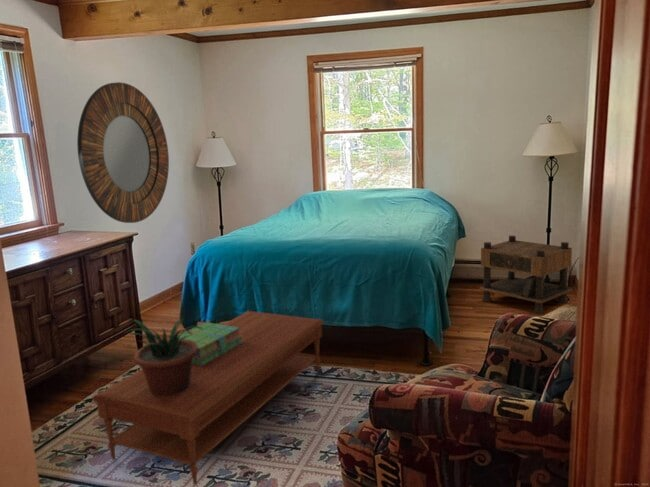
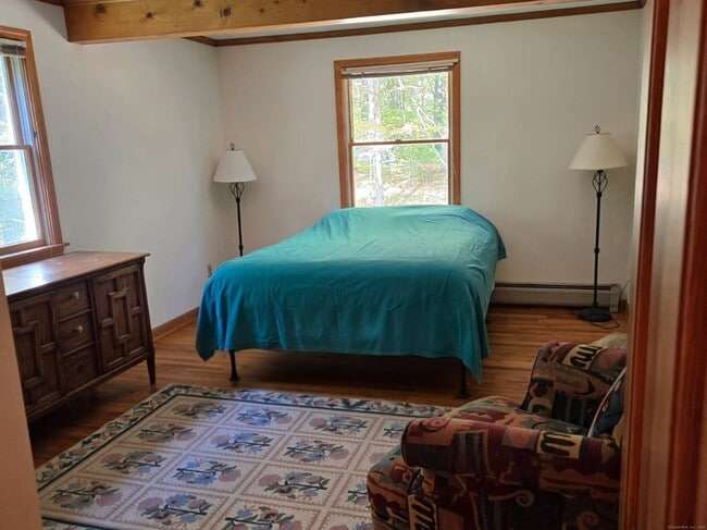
- home mirror [76,81,170,224]
- potted plant [123,317,203,397]
- nightstand [478,235,574,315]
- coffee table [92,310,325,485]
- stack of books [178,321,243,366]
